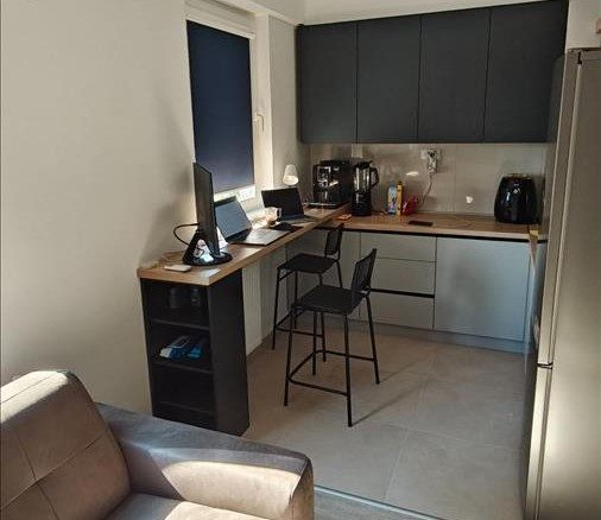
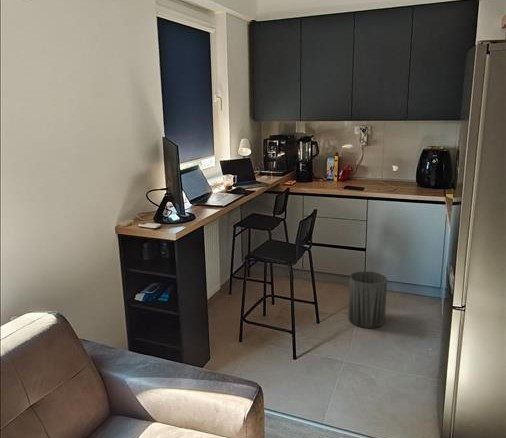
+ trash can [348,271,388,329]
